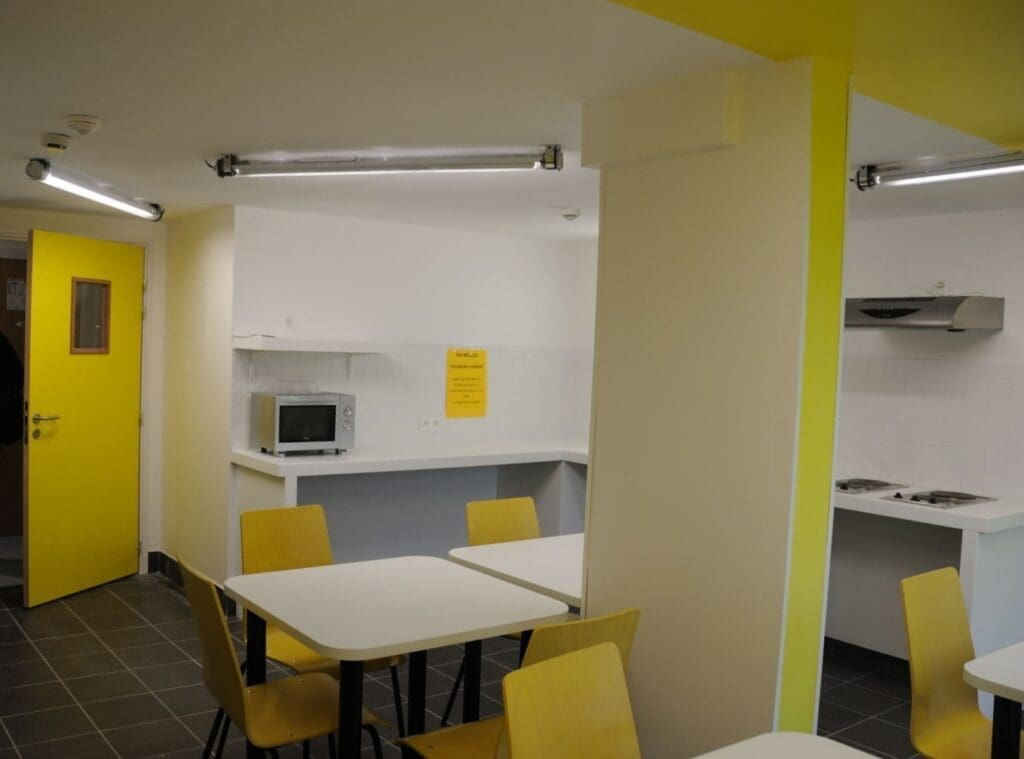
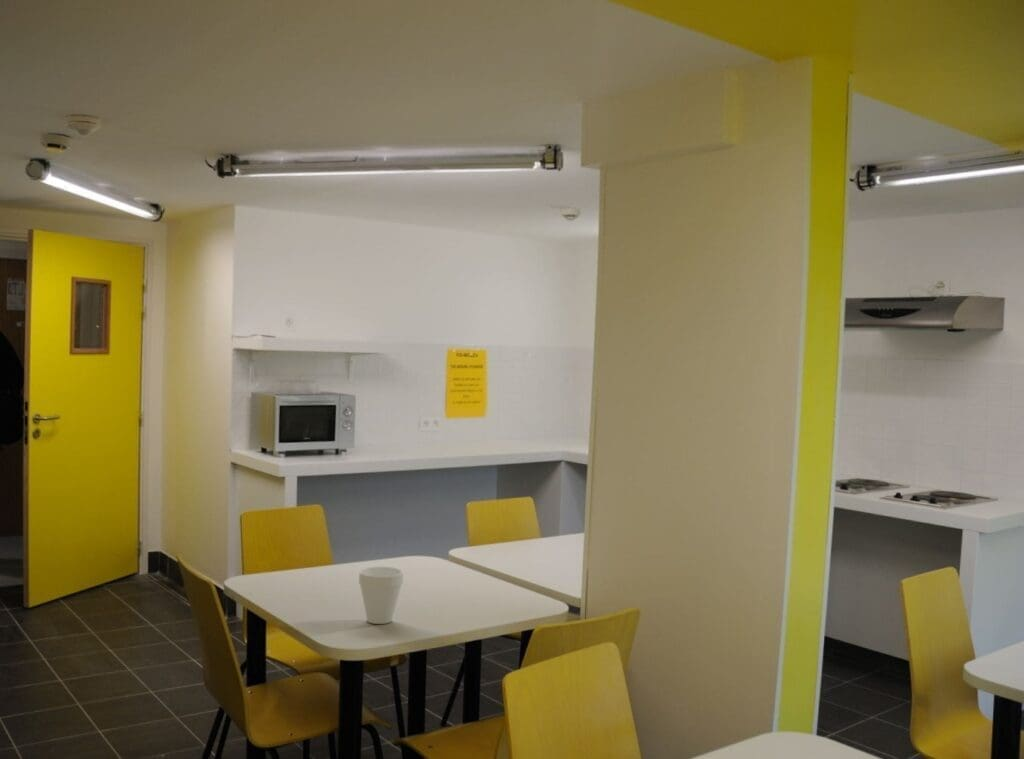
+ cup [357,566,404,625]
